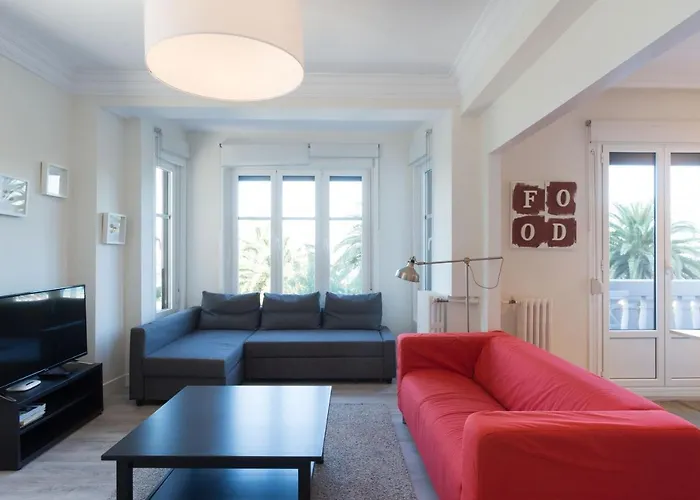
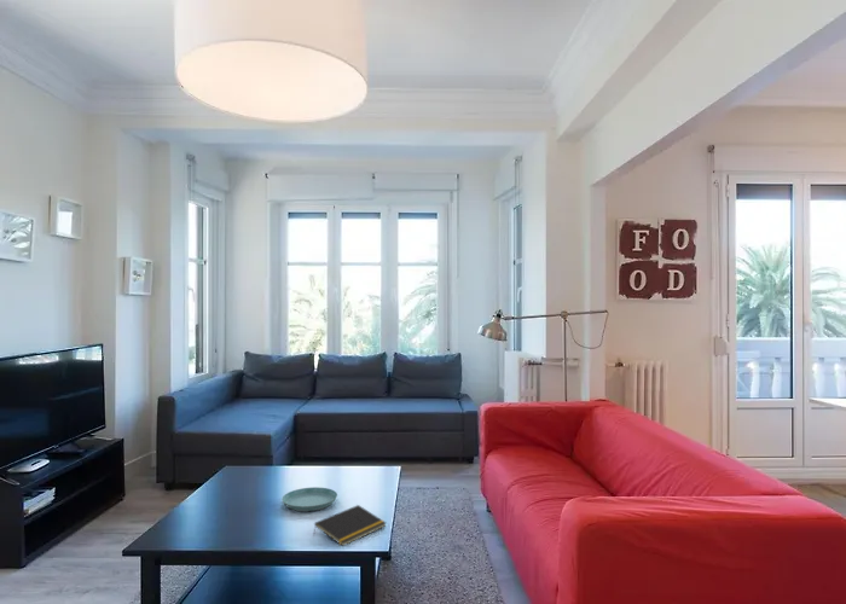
+ notepad [312,504,387,547]
+ saucer [280,486,338,512]
